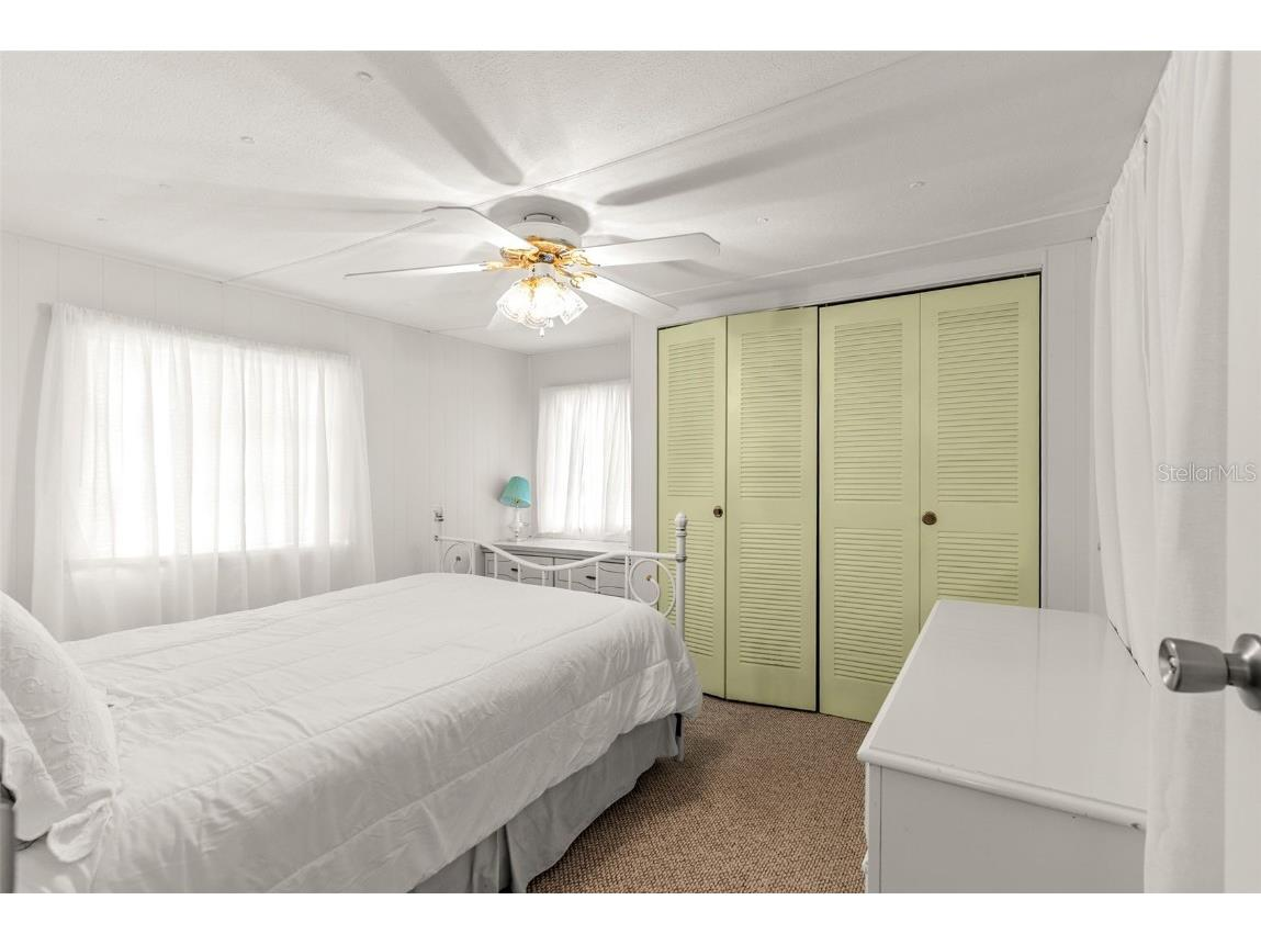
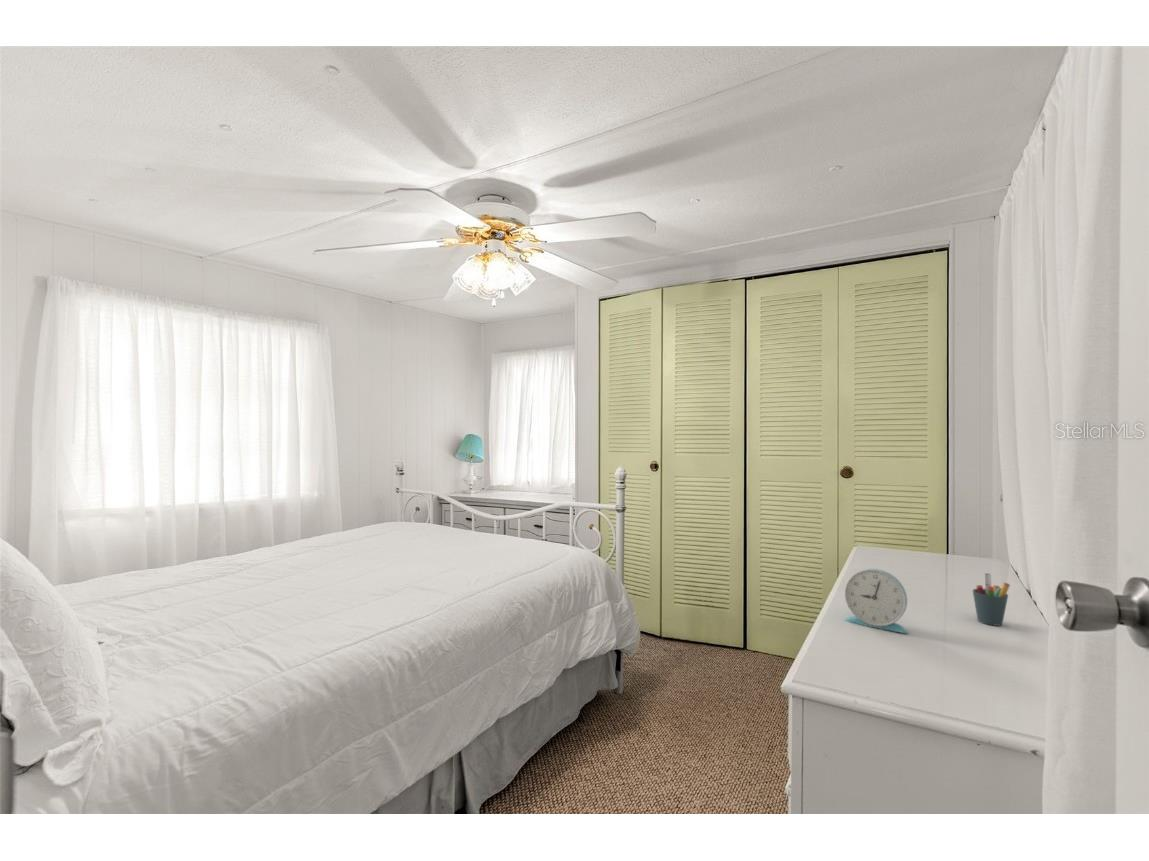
+ alarm clock [844,568,908,634]
+ pen holder [972,572,1011,627]
